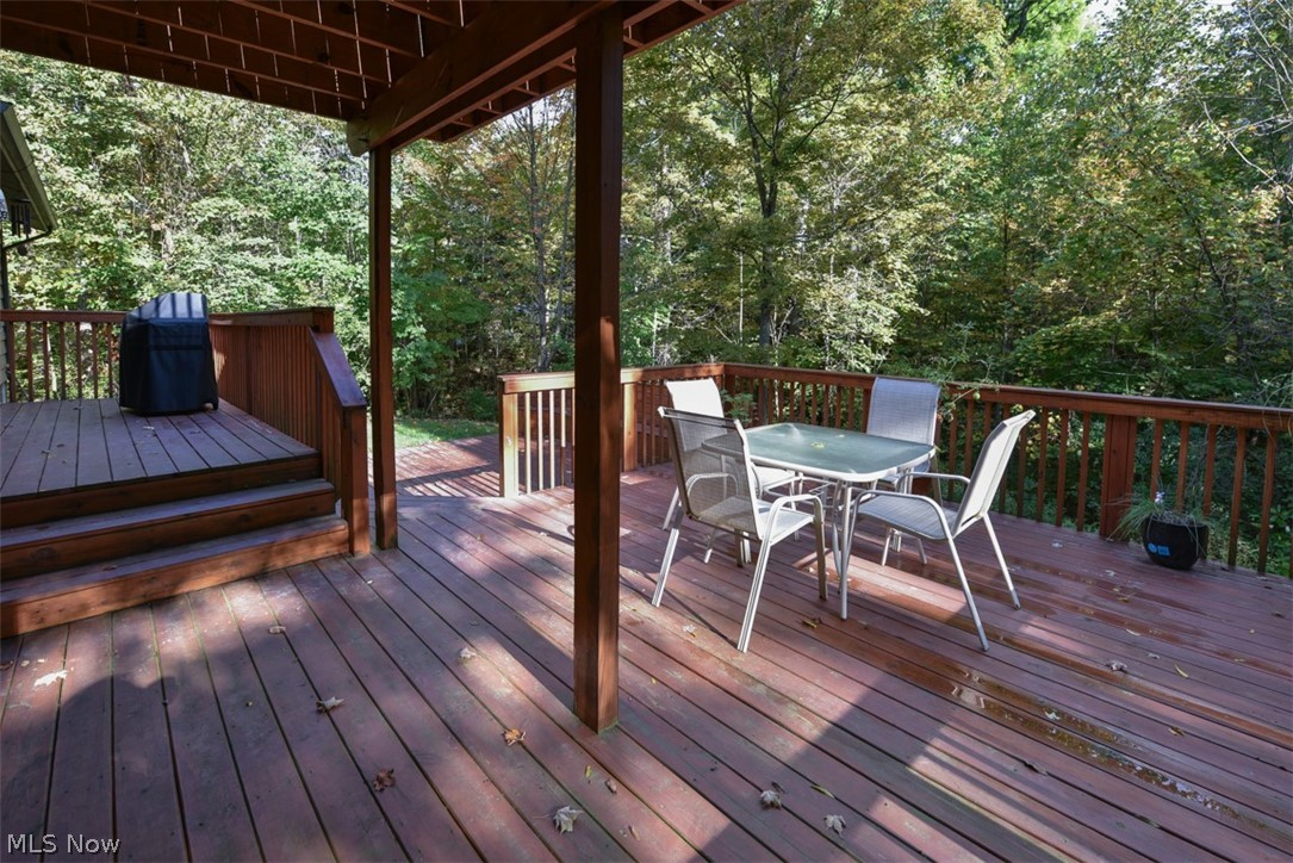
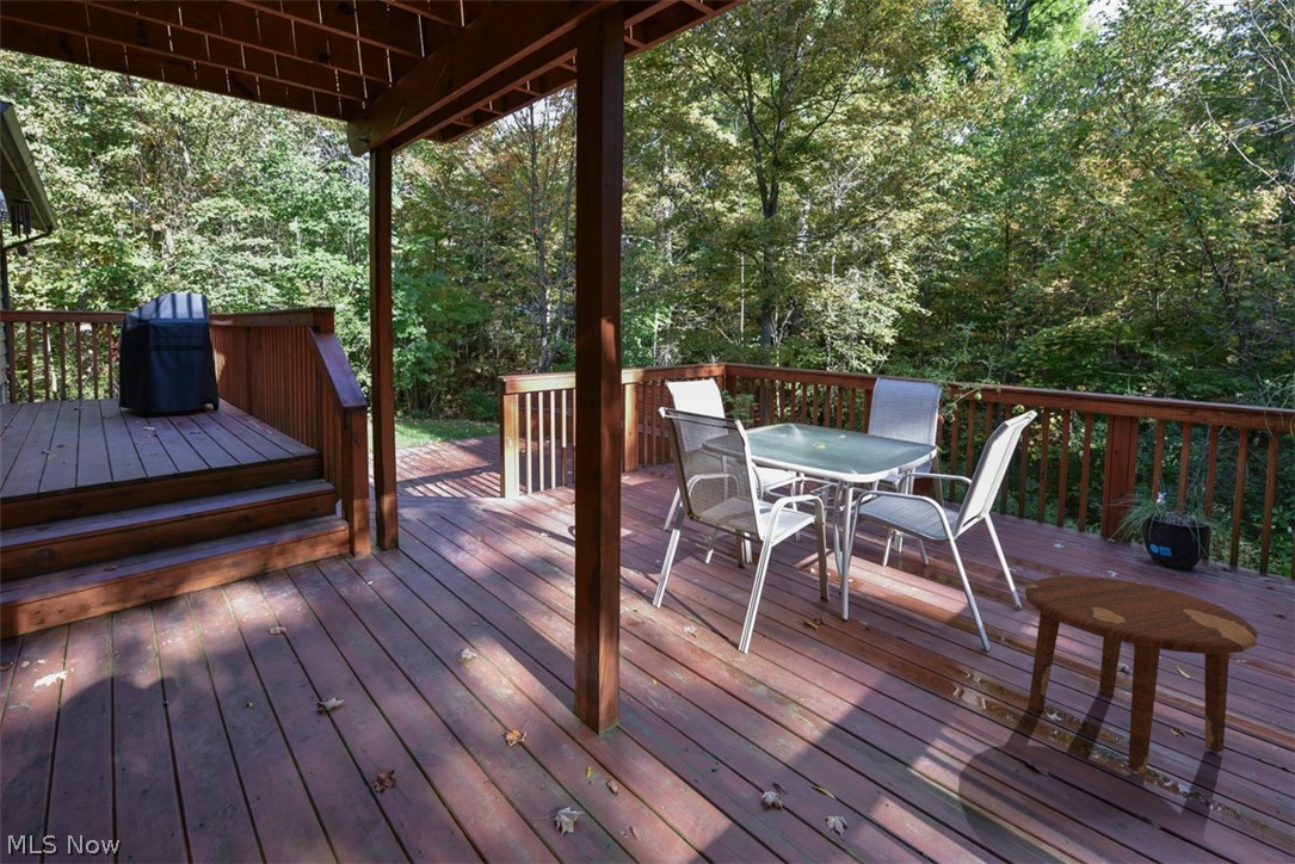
+ side table [1024,575,1259,774]
